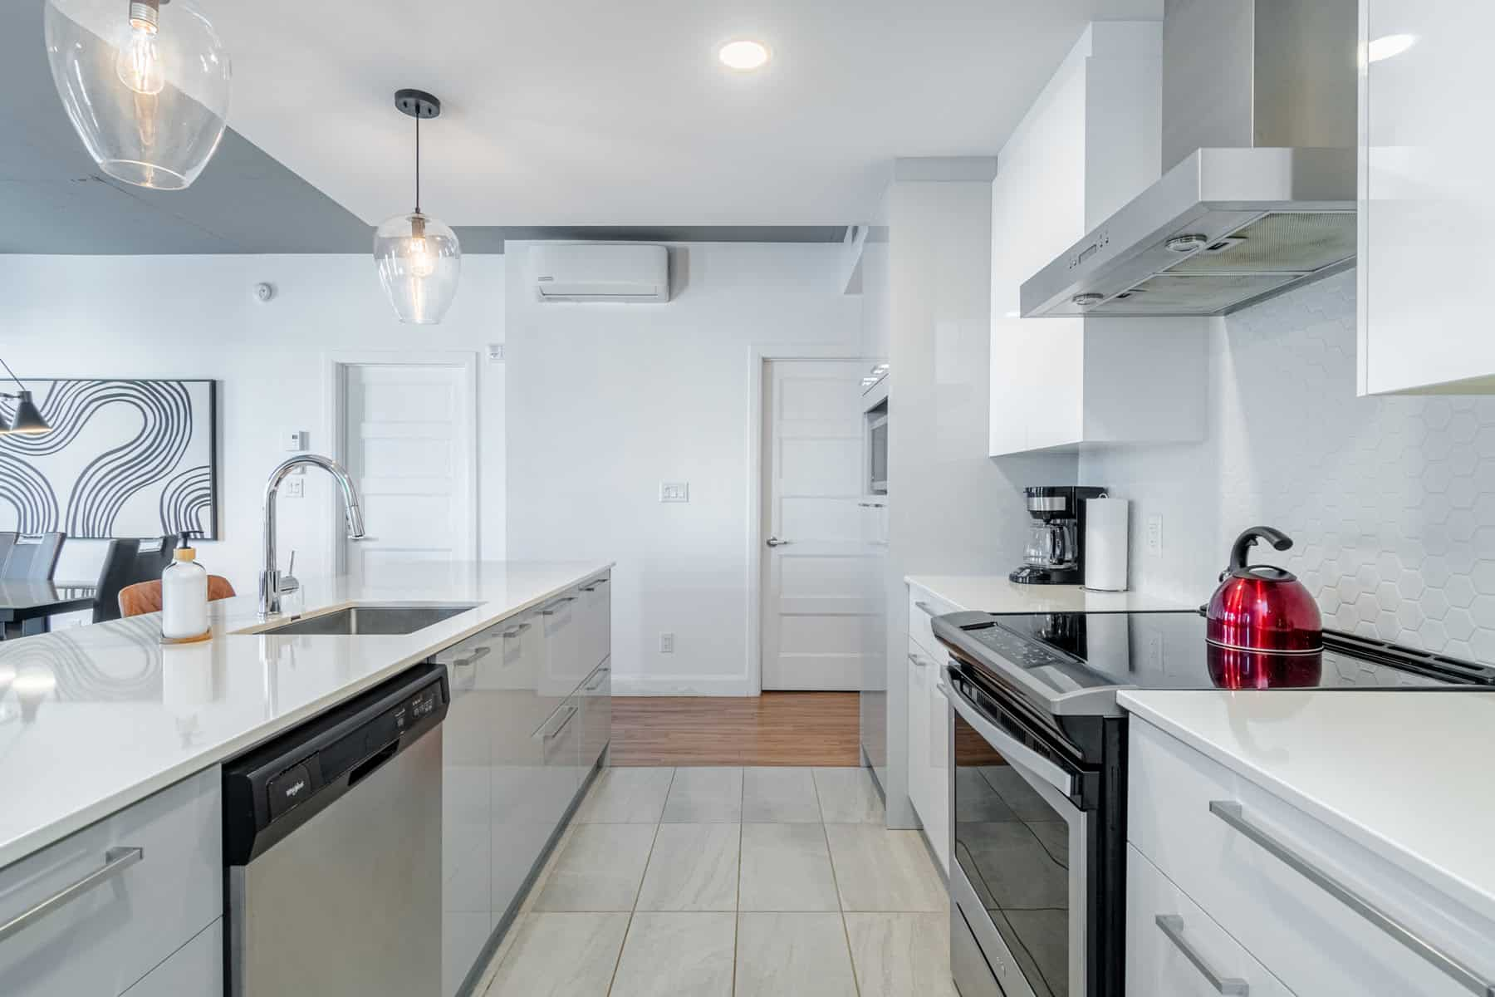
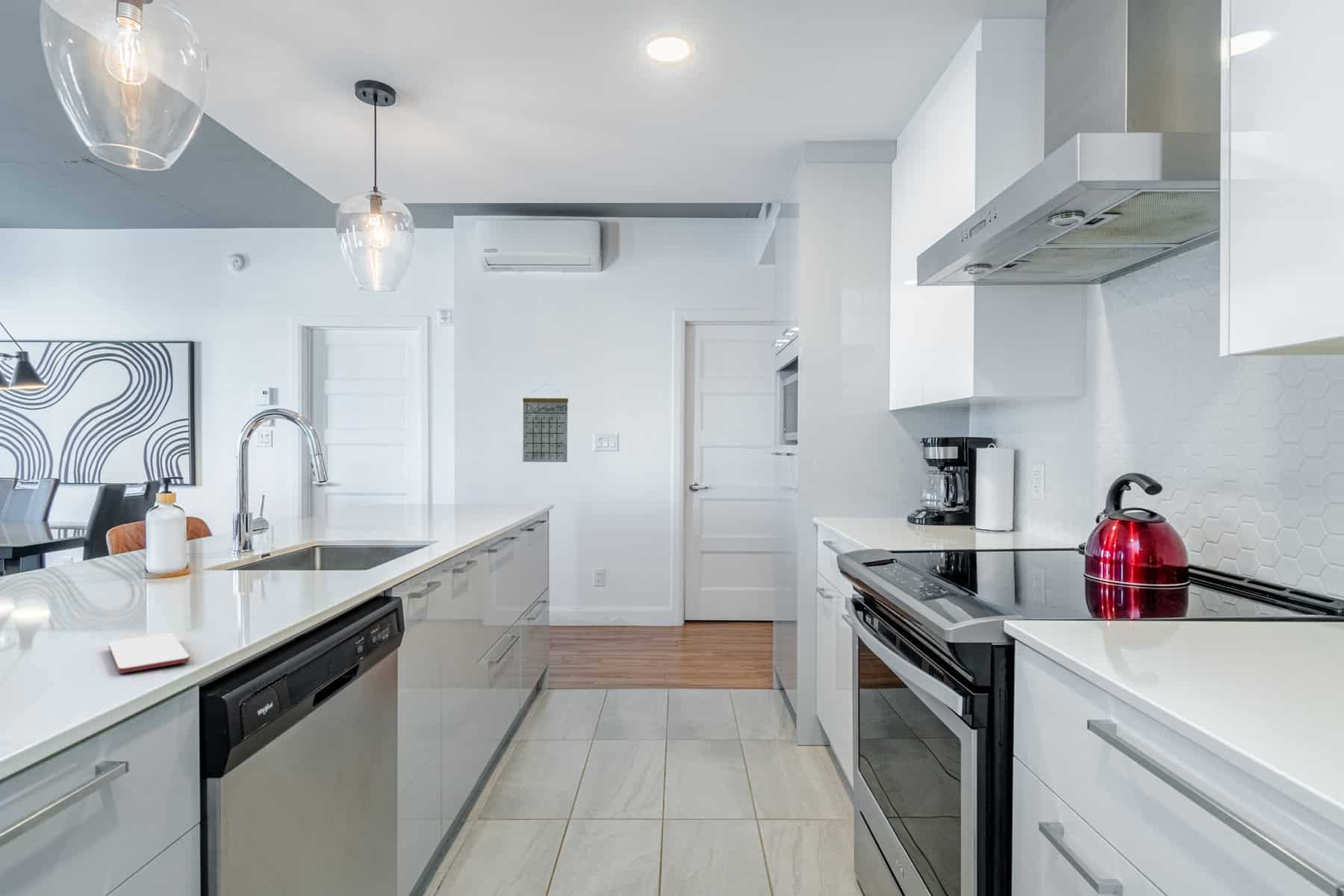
+ smartphone [108,632,190,674]
+ calendar [522,383,569,463]
